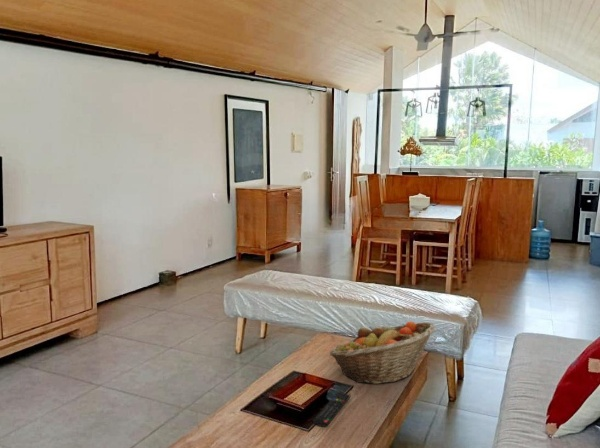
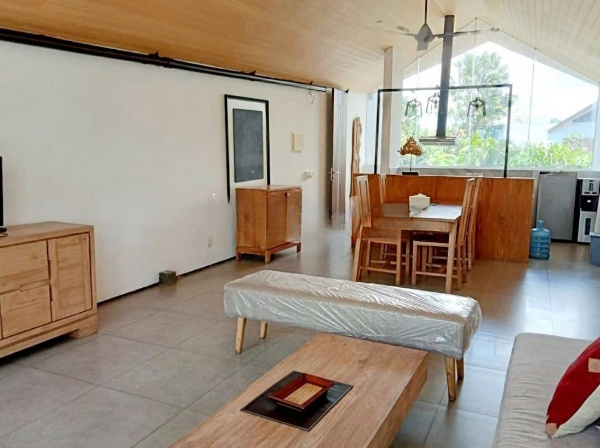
- fruit basket [329,320,436,385]
- remote control [312,391,351,428]
